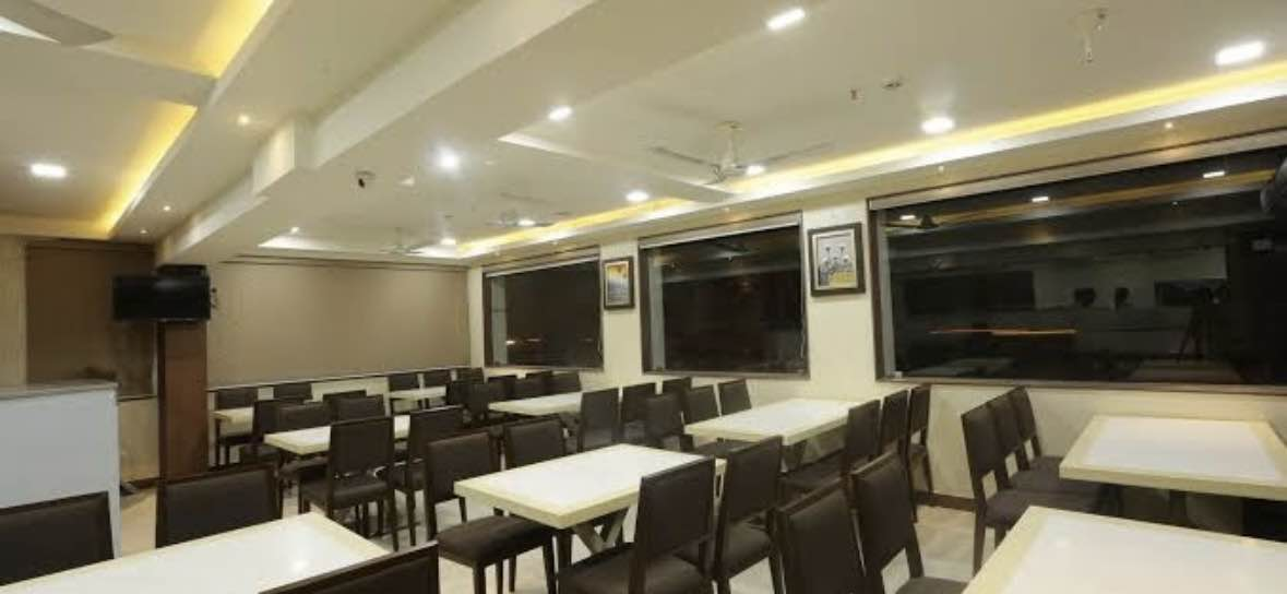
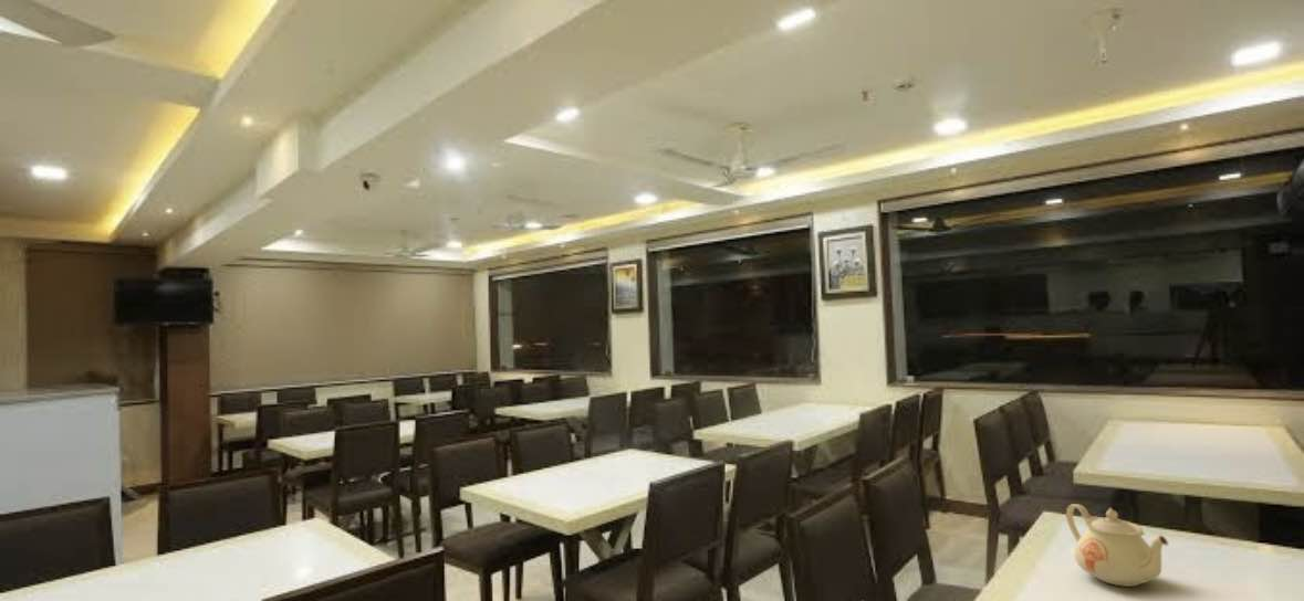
+ teapot [1065,503,1169,588]
